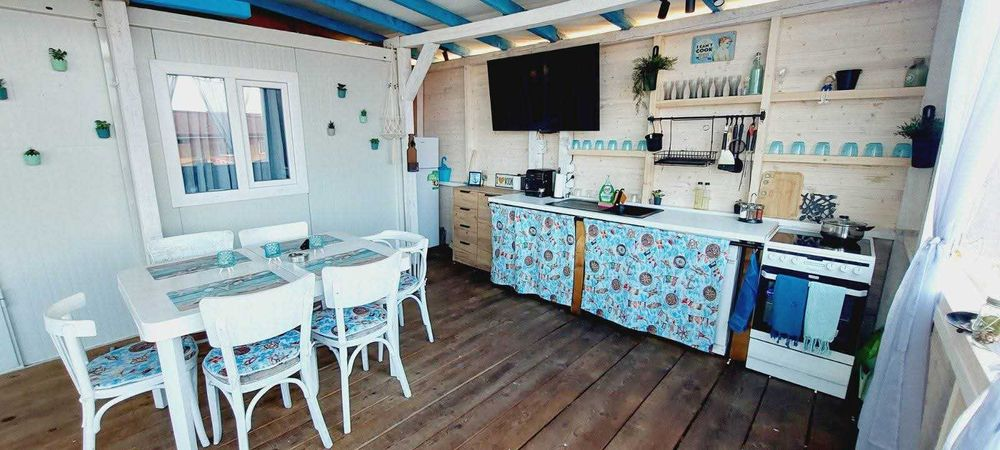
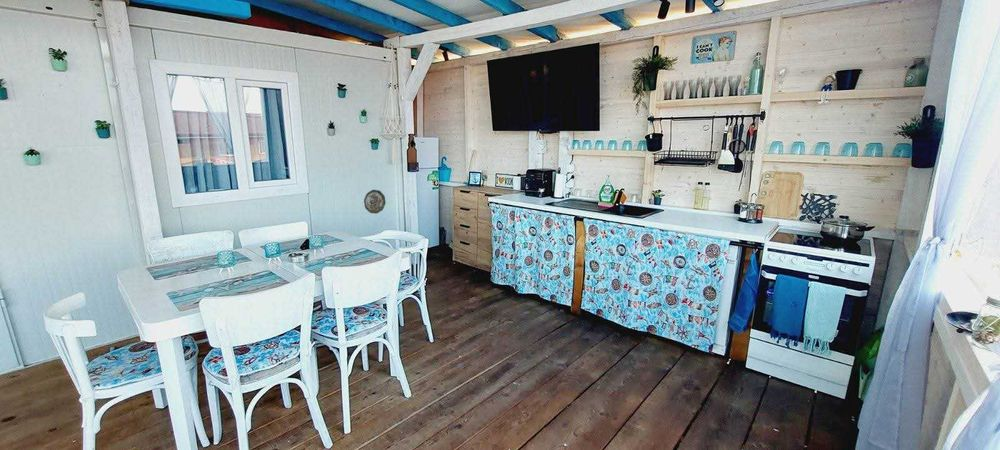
+ decorative plate [363,189,387,215]
